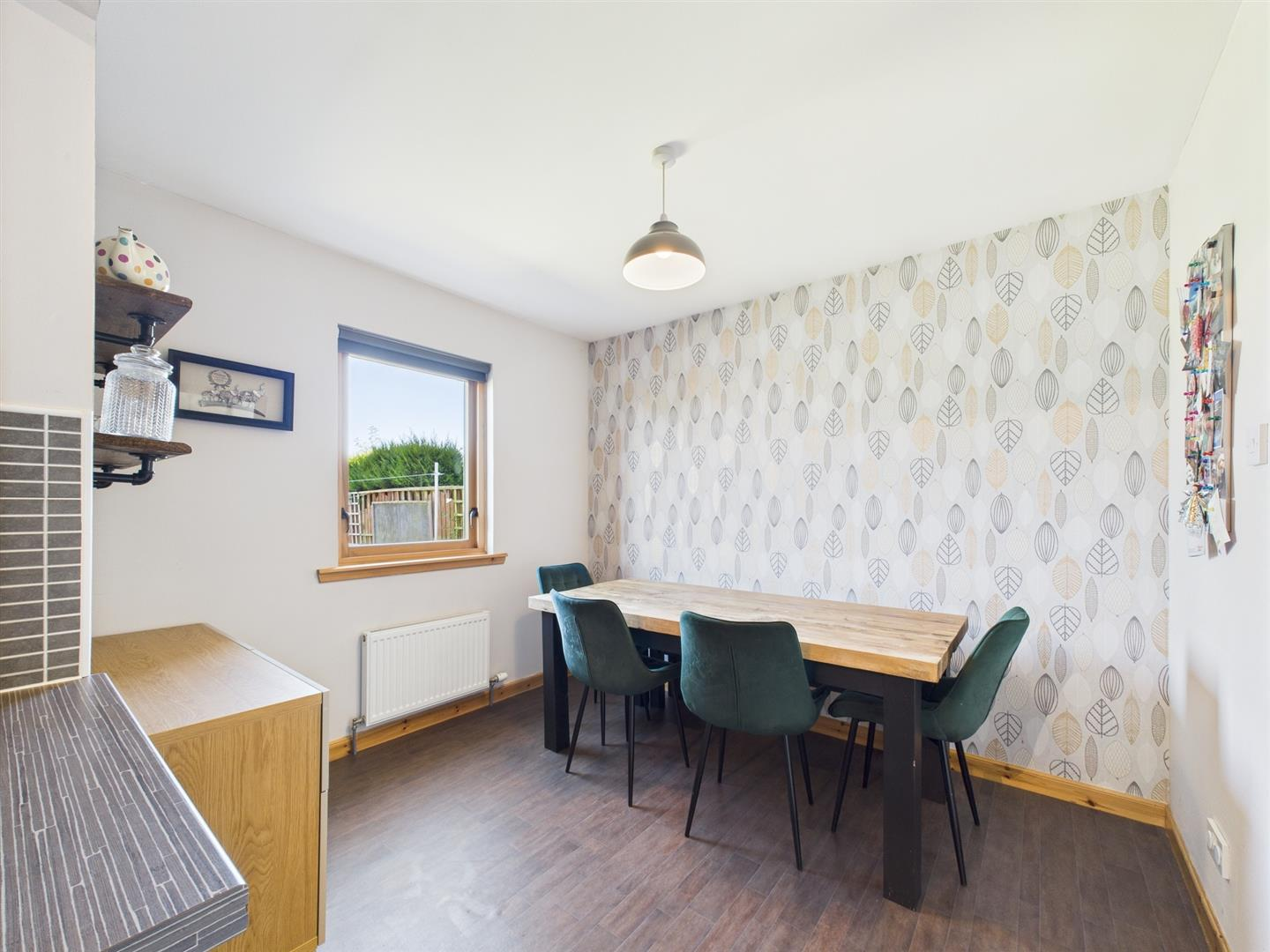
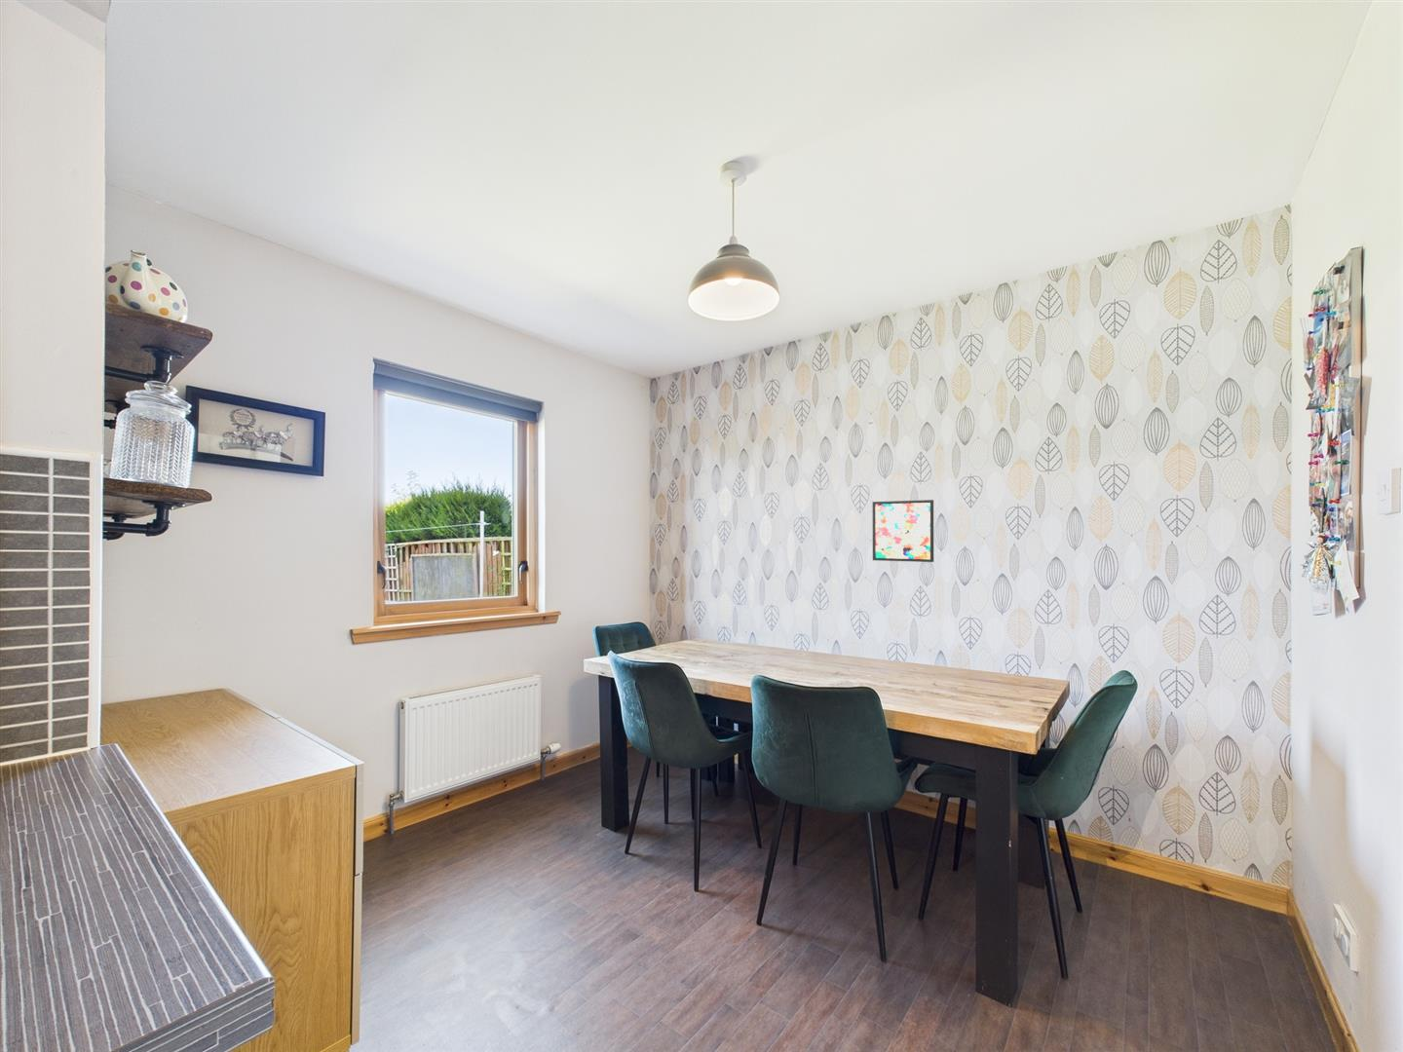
+ wall art [872,498,935,562]
